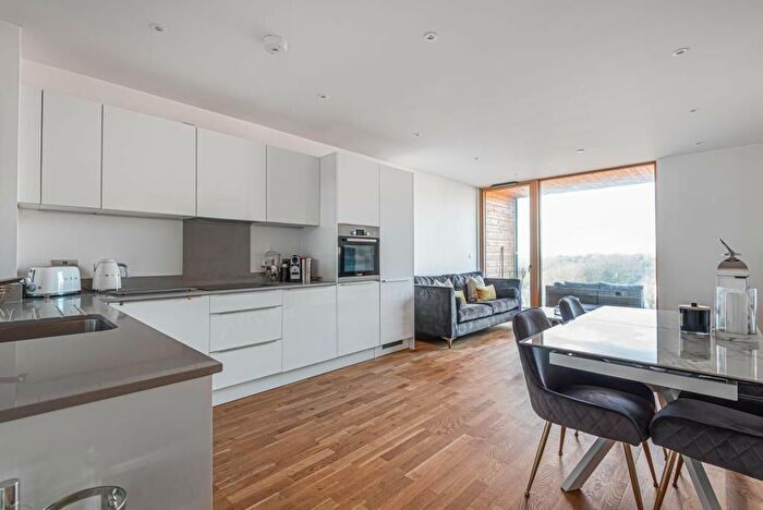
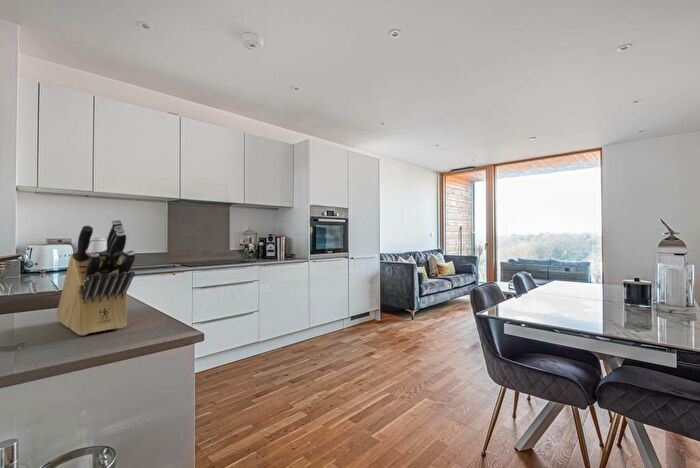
+ knife block [56,219,136,336]
